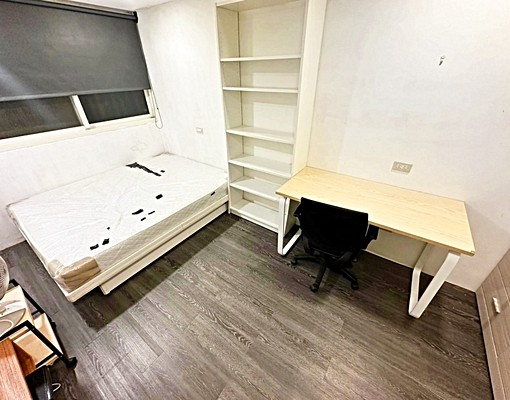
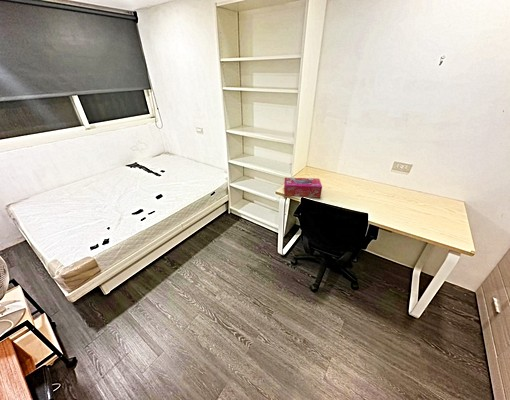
+ tissue box [283,177,323,199]
